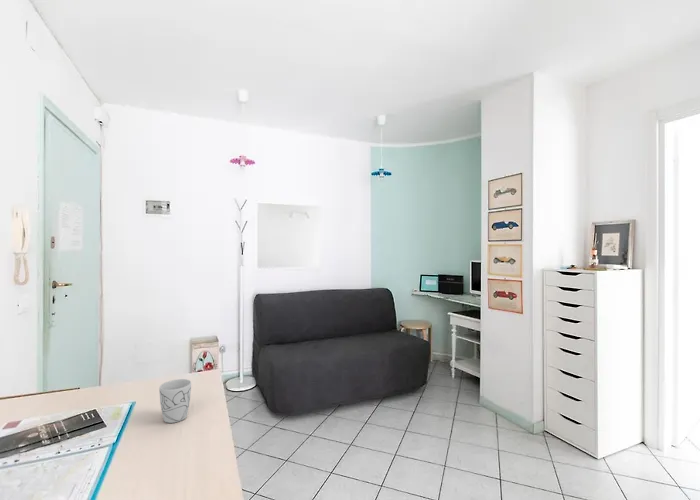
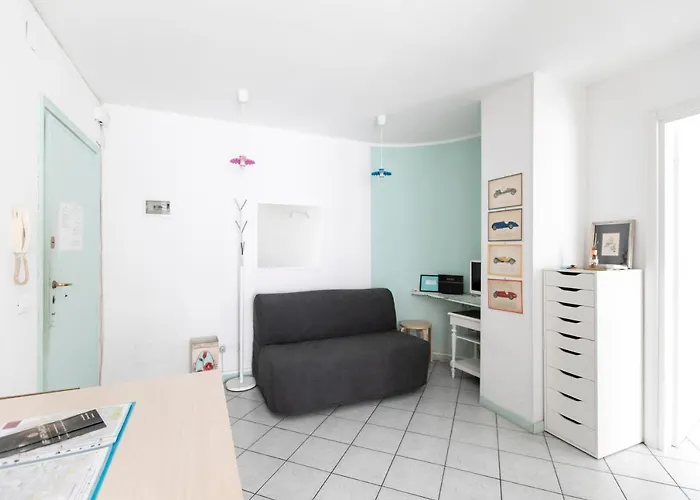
- mug [158,378,192,424]
